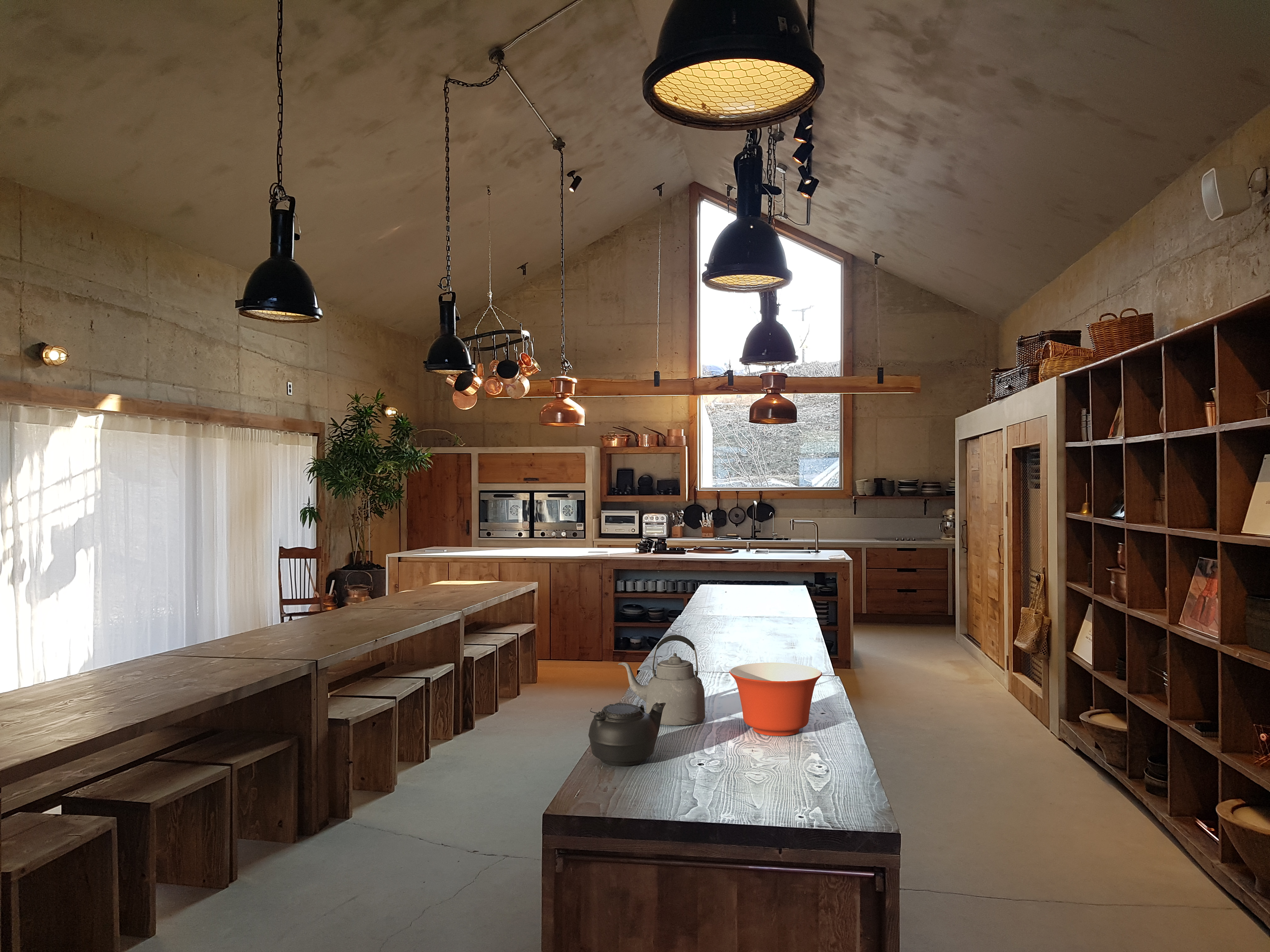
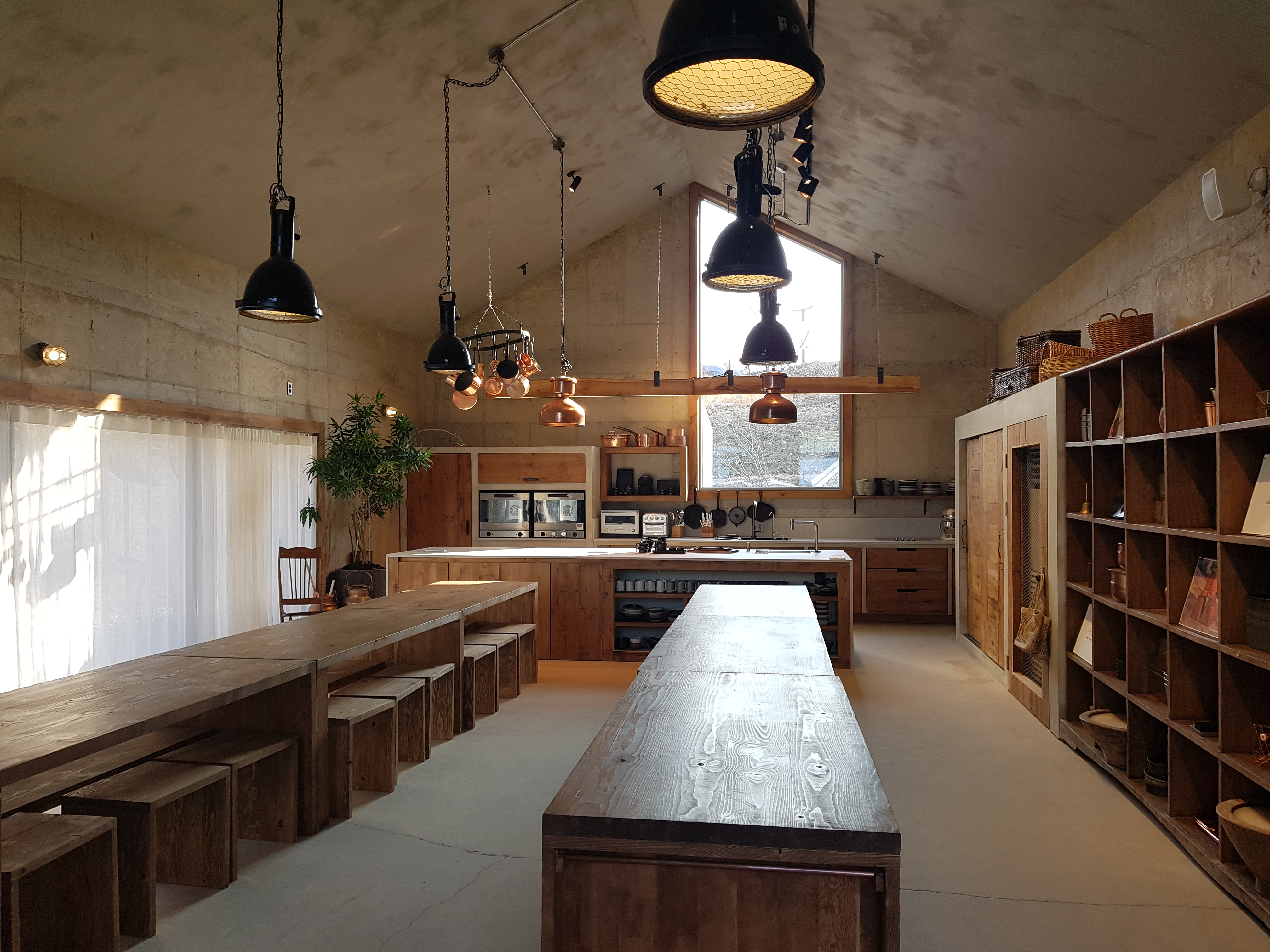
- kettle [618,635,706,726]
- teapot [588,702,666,767]
- mixing bowl [729,662,822,736]
